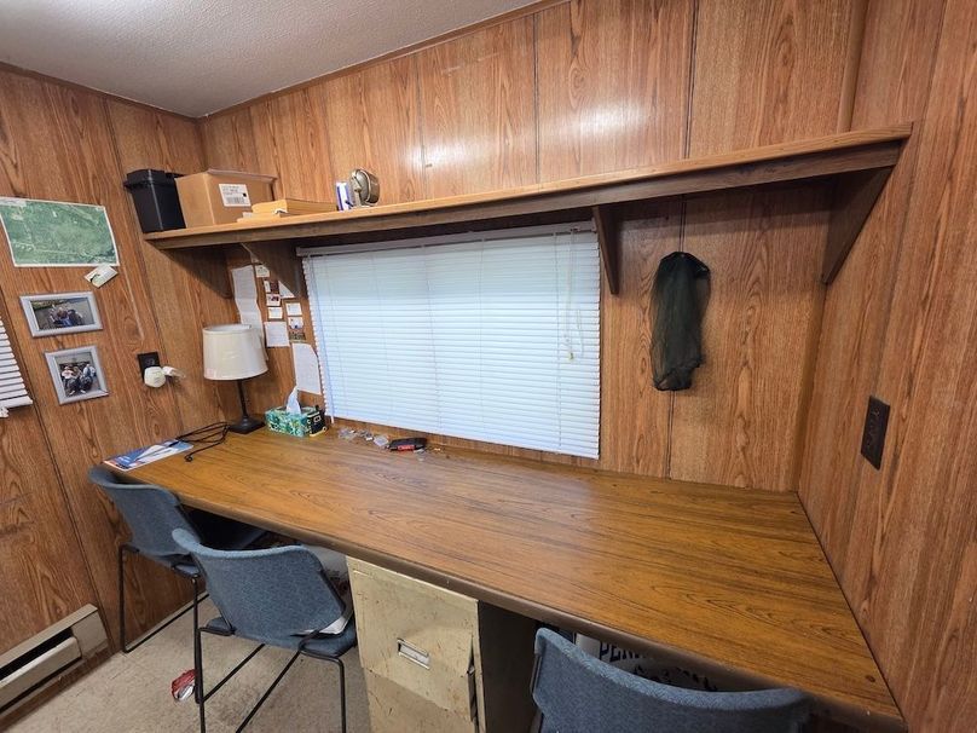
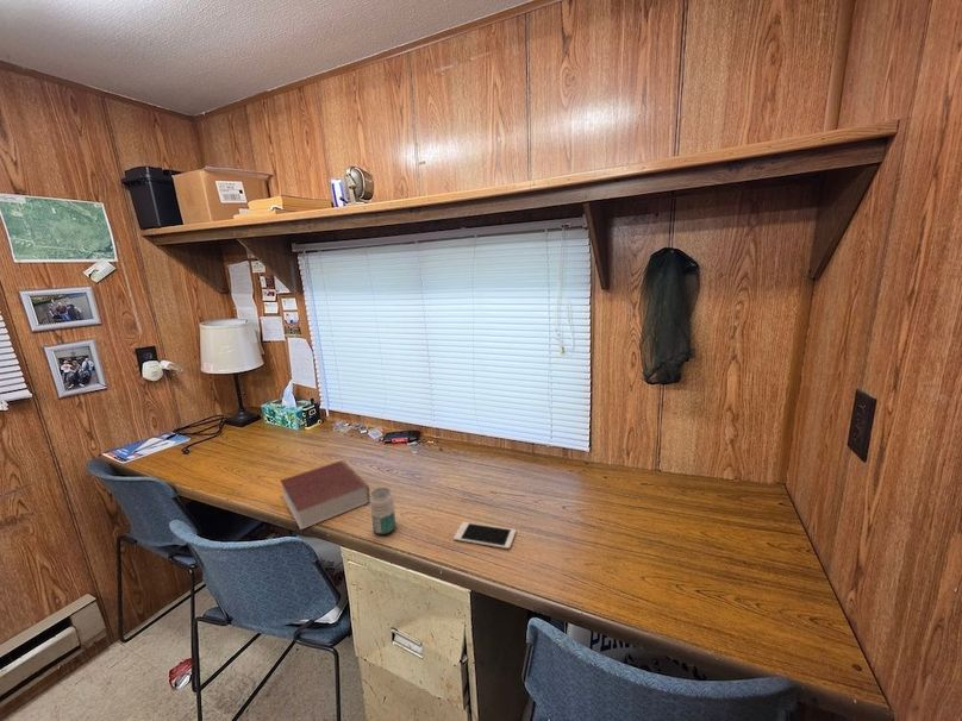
+ cell phone [452,521,517,550]
+ book [279,459,371,531]
+ beverage can [369,487,398,535]
